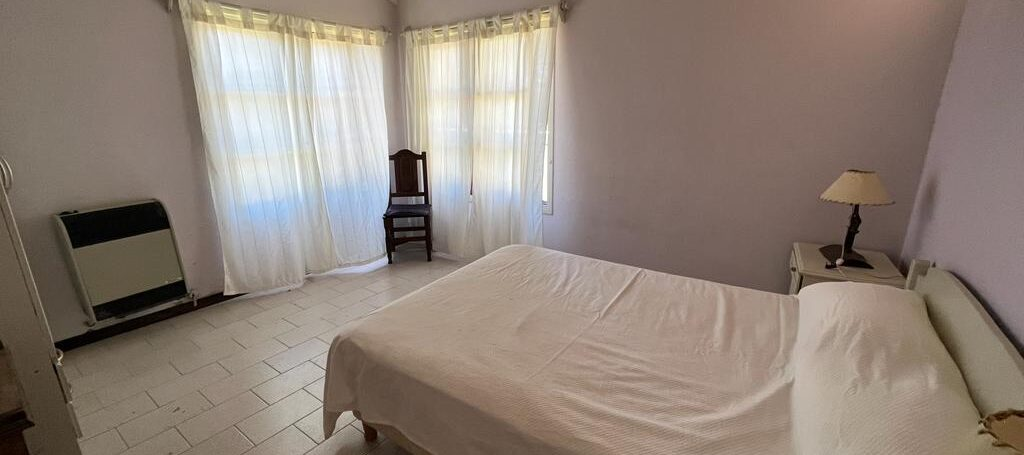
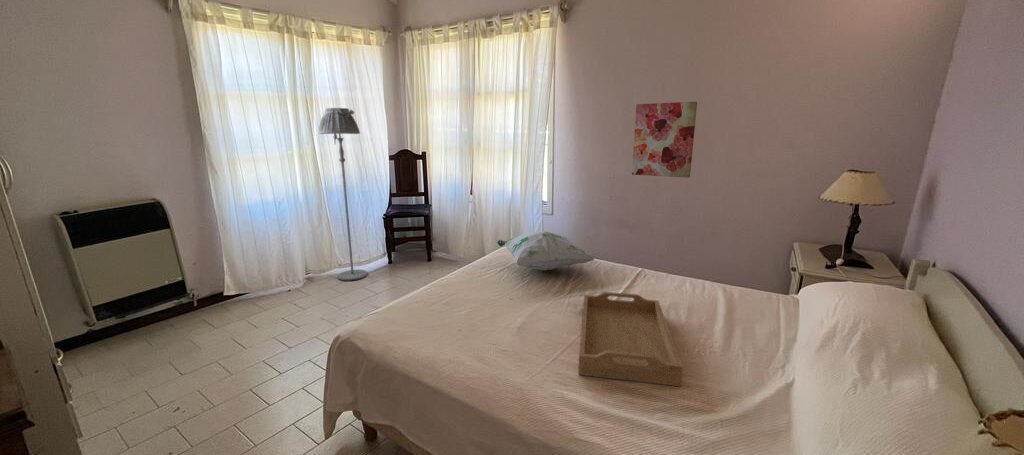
+ wall art [631,101,698,179]
+ decorative pillow [496,230,595,271]
+ floor lamp [317,107,368,281]
+ serving tray [577,291,684,387]
